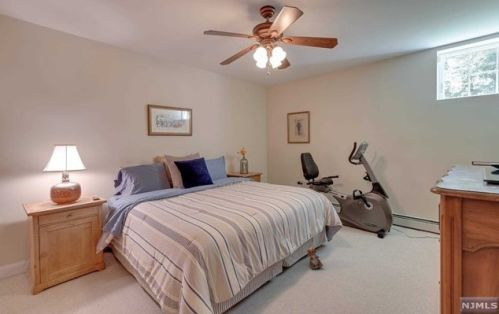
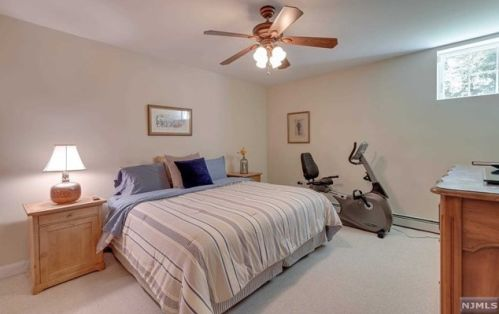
- plush toy [306,246,324,270]
